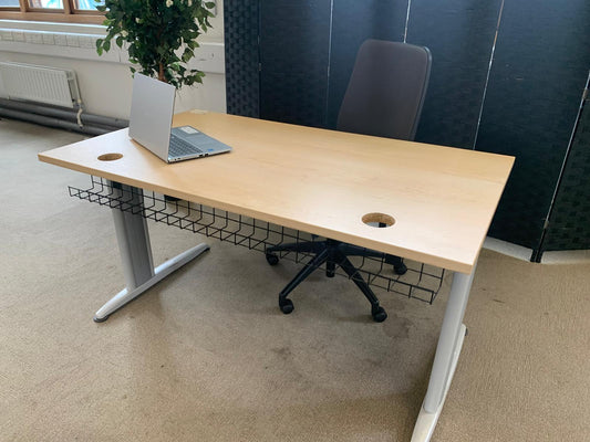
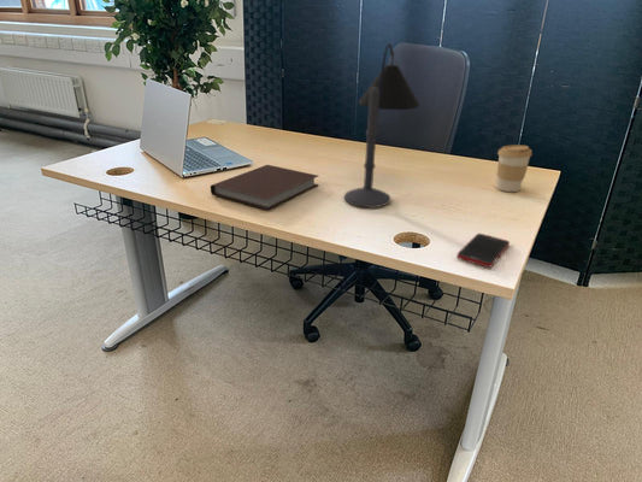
+ coffee cup [495,143,534,193]
+ cell phone [455,233,511,269]
+ desk lamp [343,42,420,208]
+ notebook [210,164,320,211]
